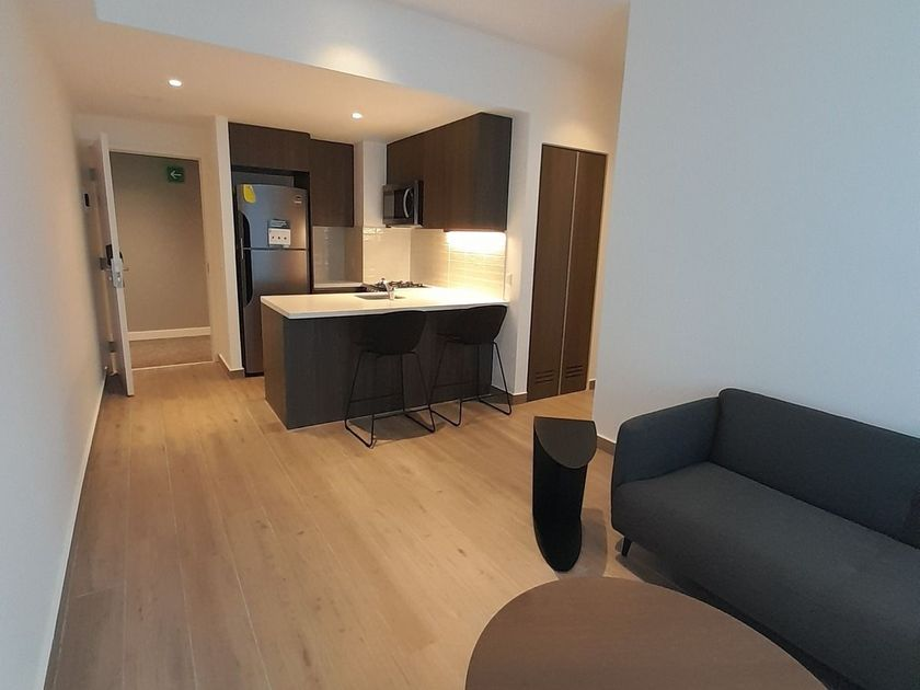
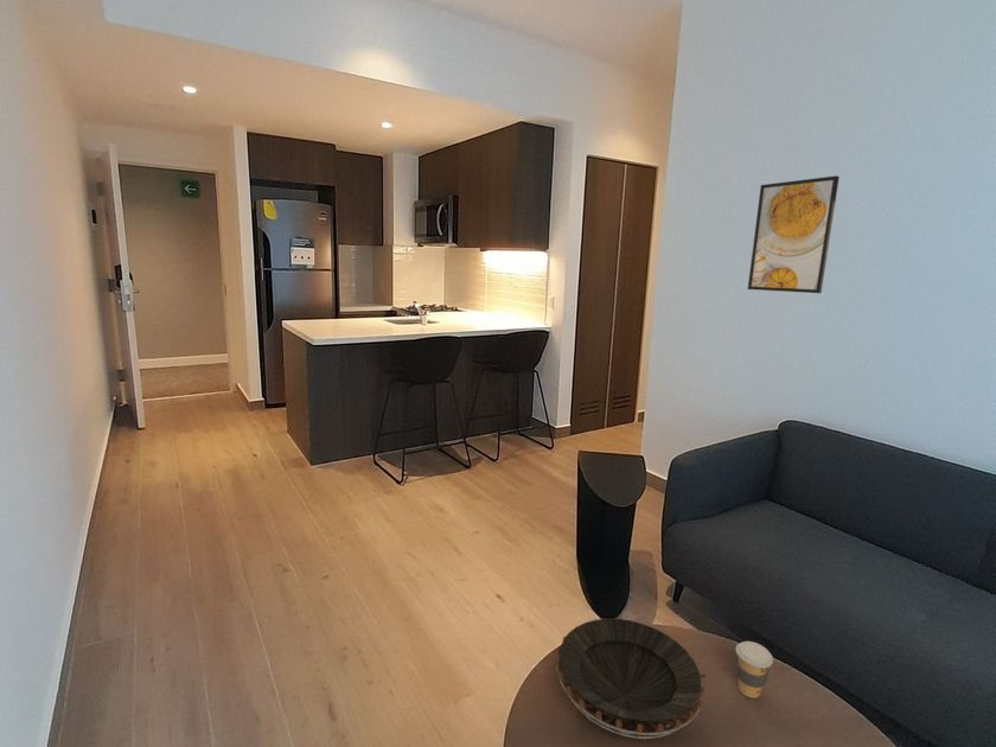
+ coffee cup [735,640,774,700]
+ decorative bowl [554,618,707,740]
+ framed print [747,174,841,294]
